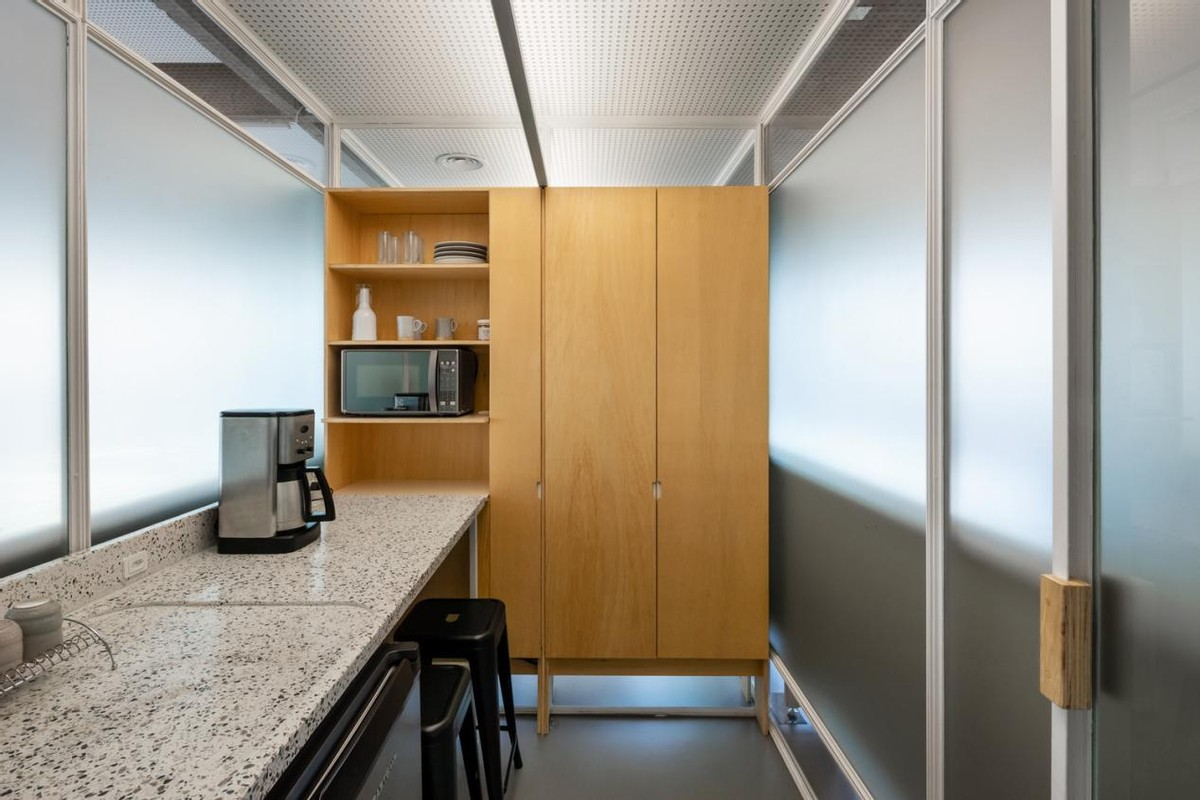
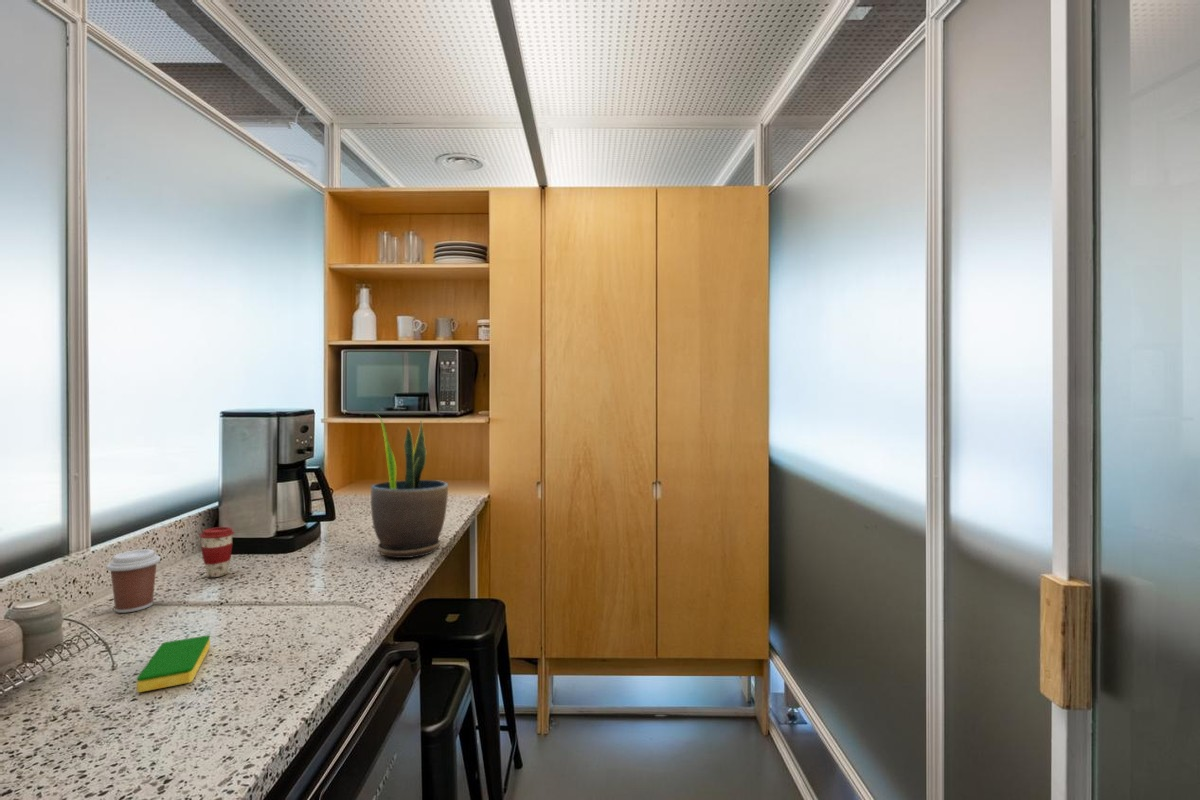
+ coffee cup [199,526,235,578]
+ dish sponge [136,634,211,693]
+ potted plant [370,412,449,559]
+ coffee cup [106,548,161,614]
